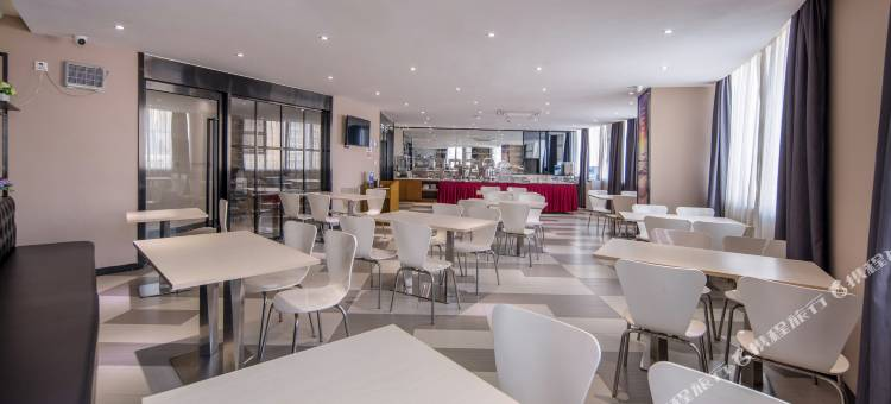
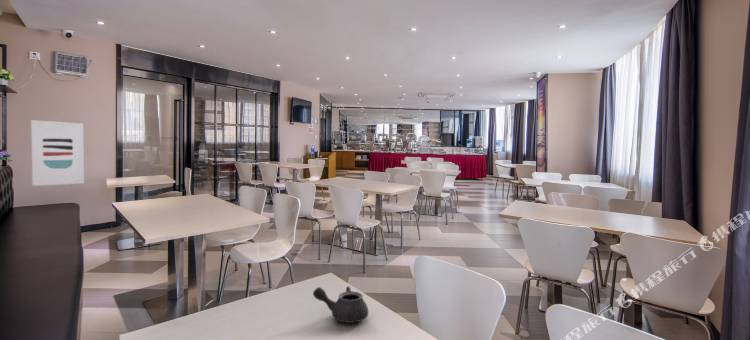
+ wall art [29,119,85,187]
+ teapot [312,285,369,324]
